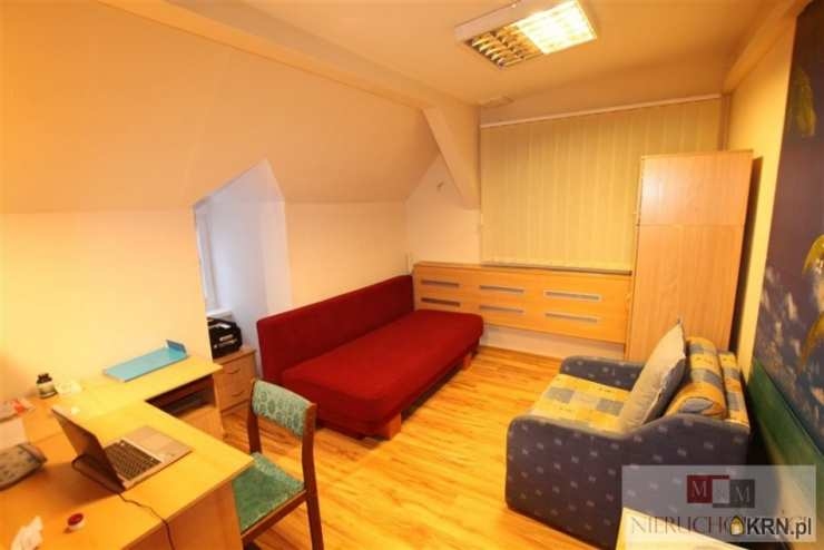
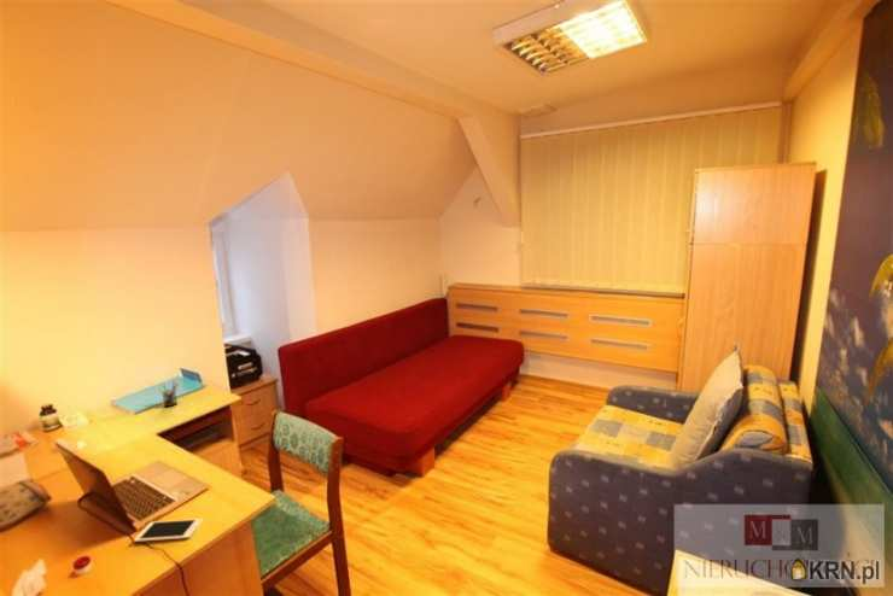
+ pen holder [158,379,180,408]
+ cell phone [133,518,204,543]
